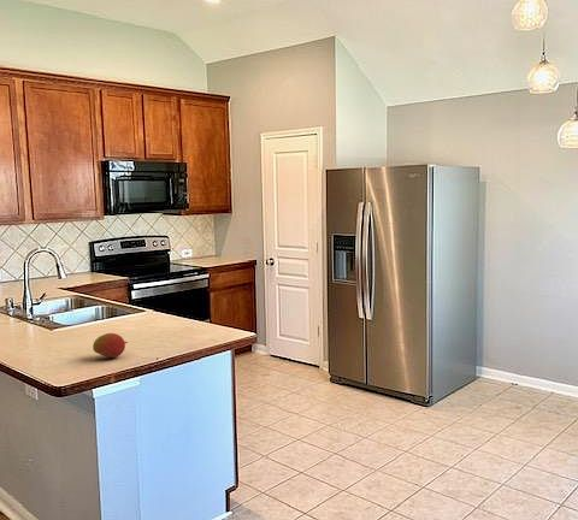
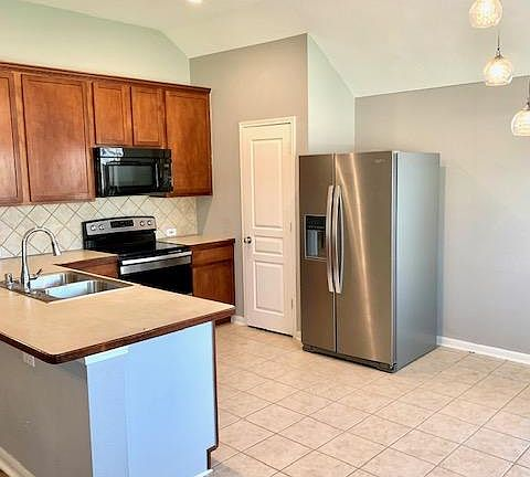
- fruit [92,332,129,359]
